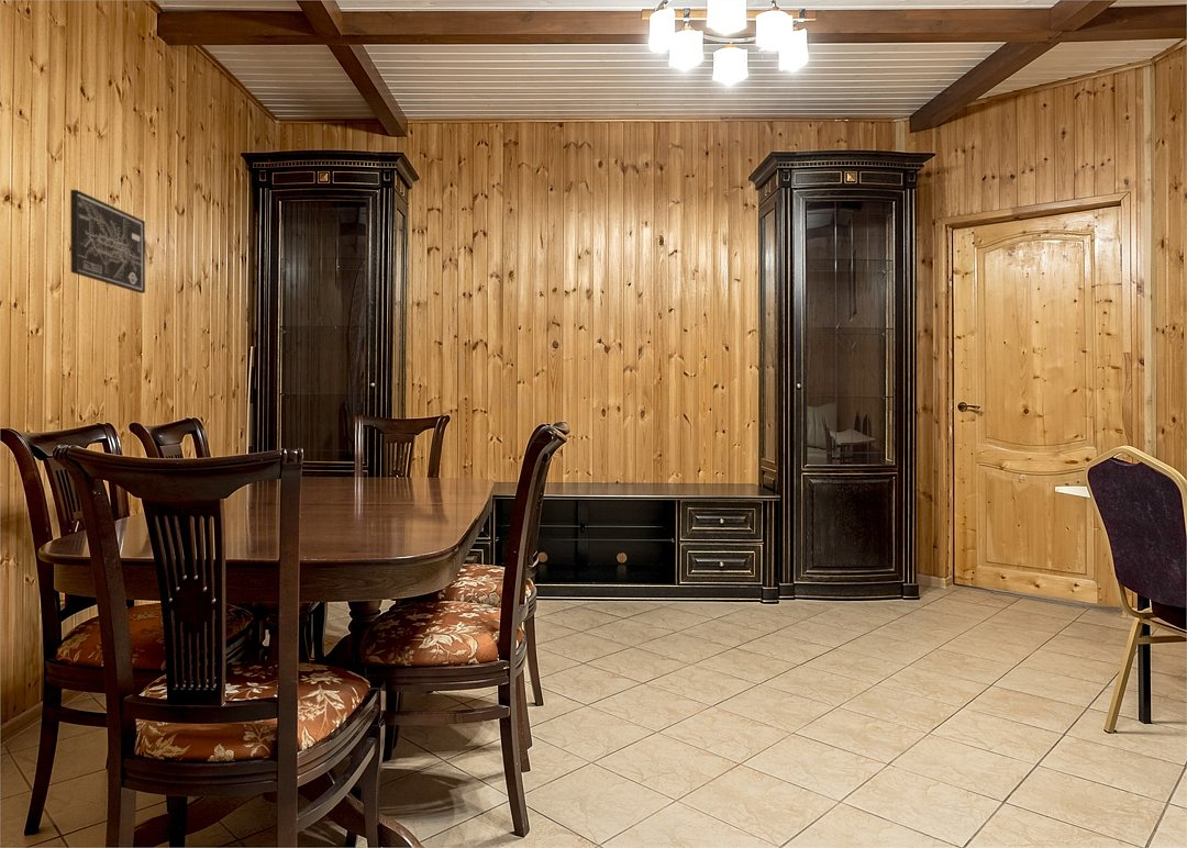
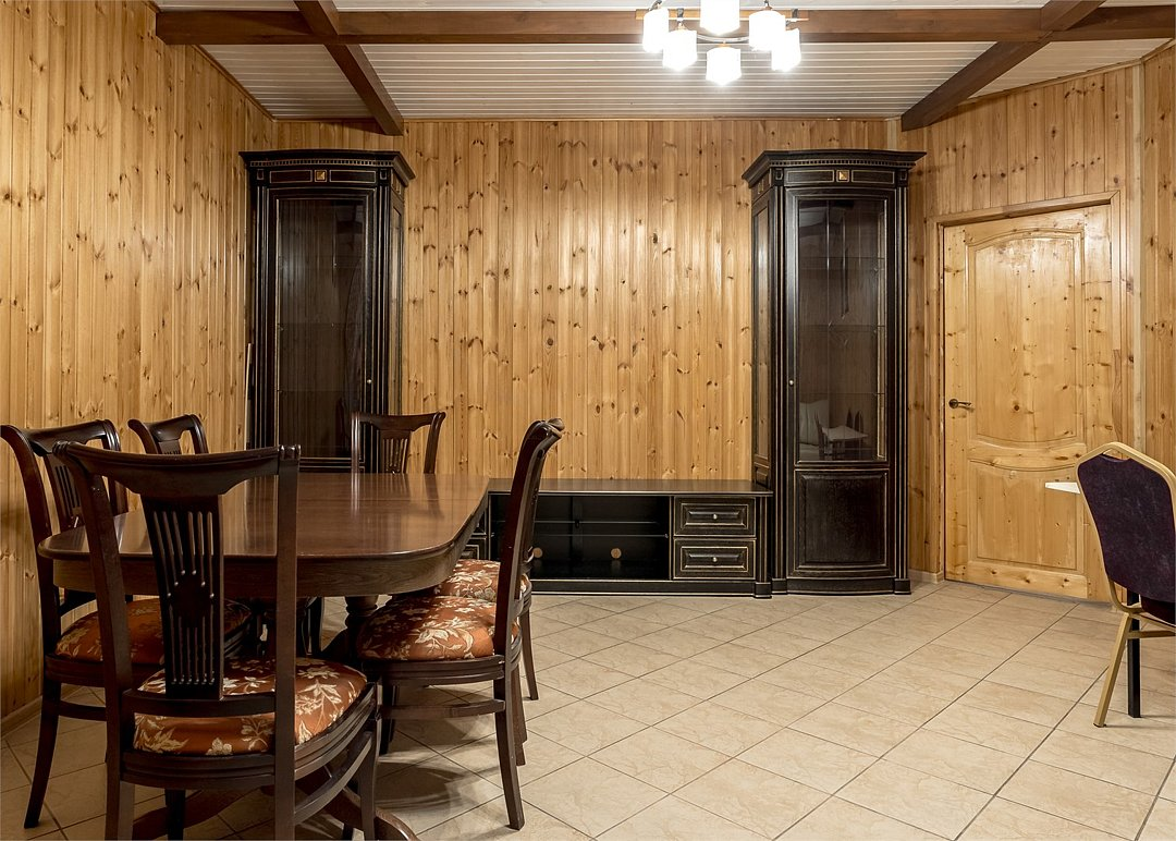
- wall art [69,189,146,294]
